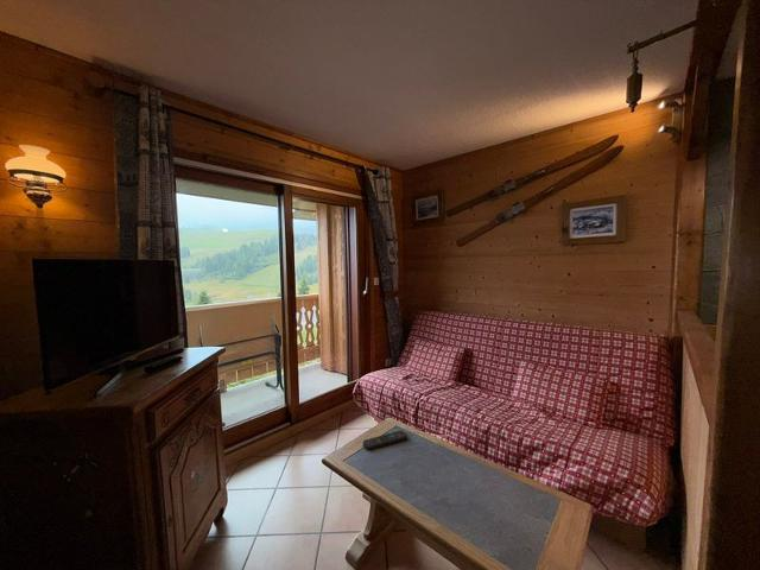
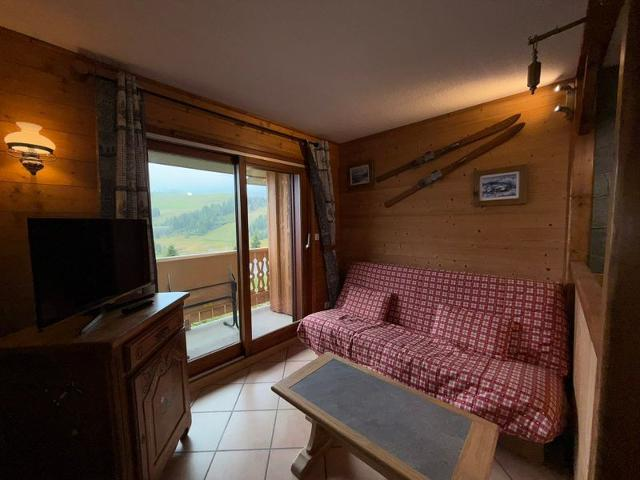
- remote control [362,430,408,451]
